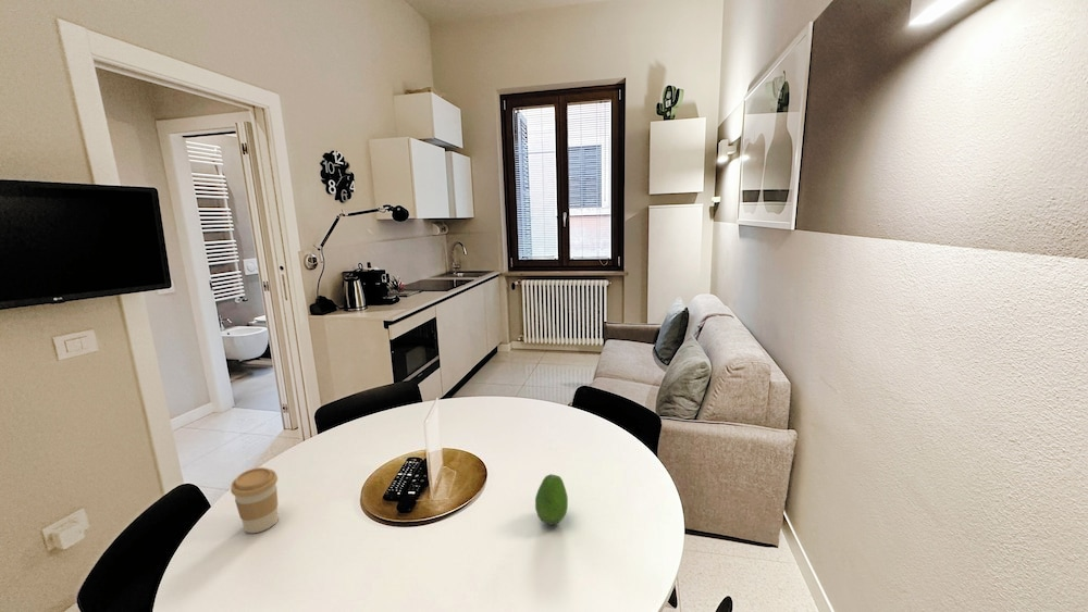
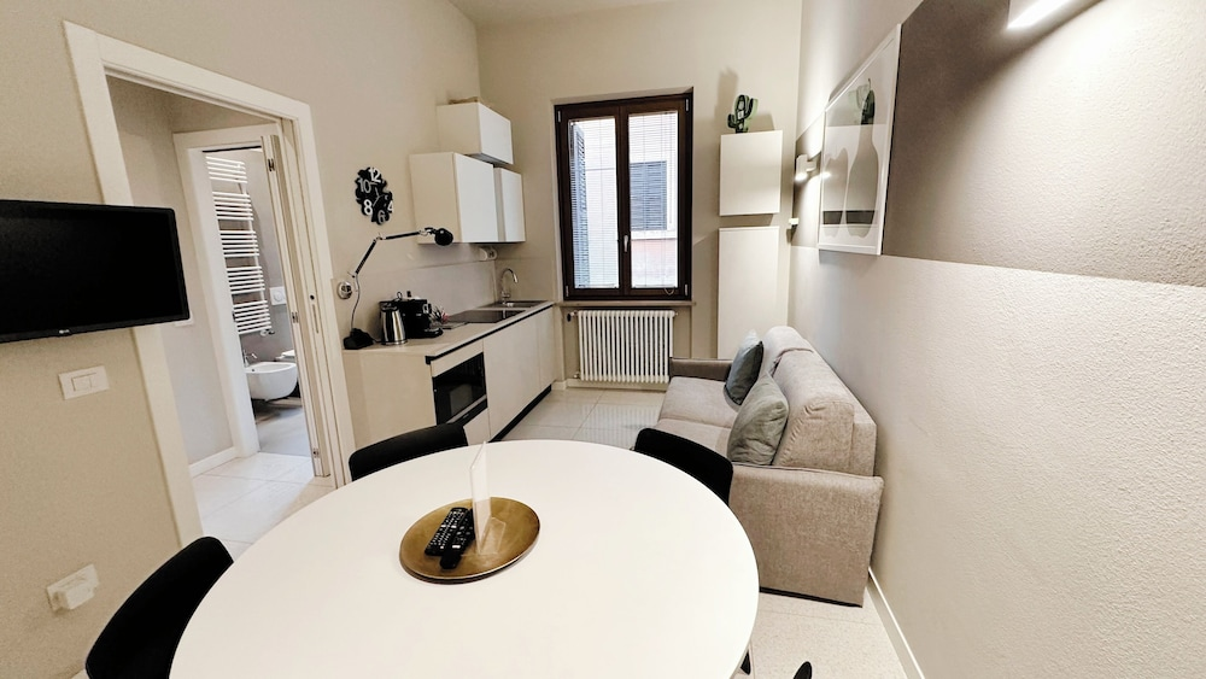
- fruit [534,473,569,526]
- coffee cup [230,466,280,534]
